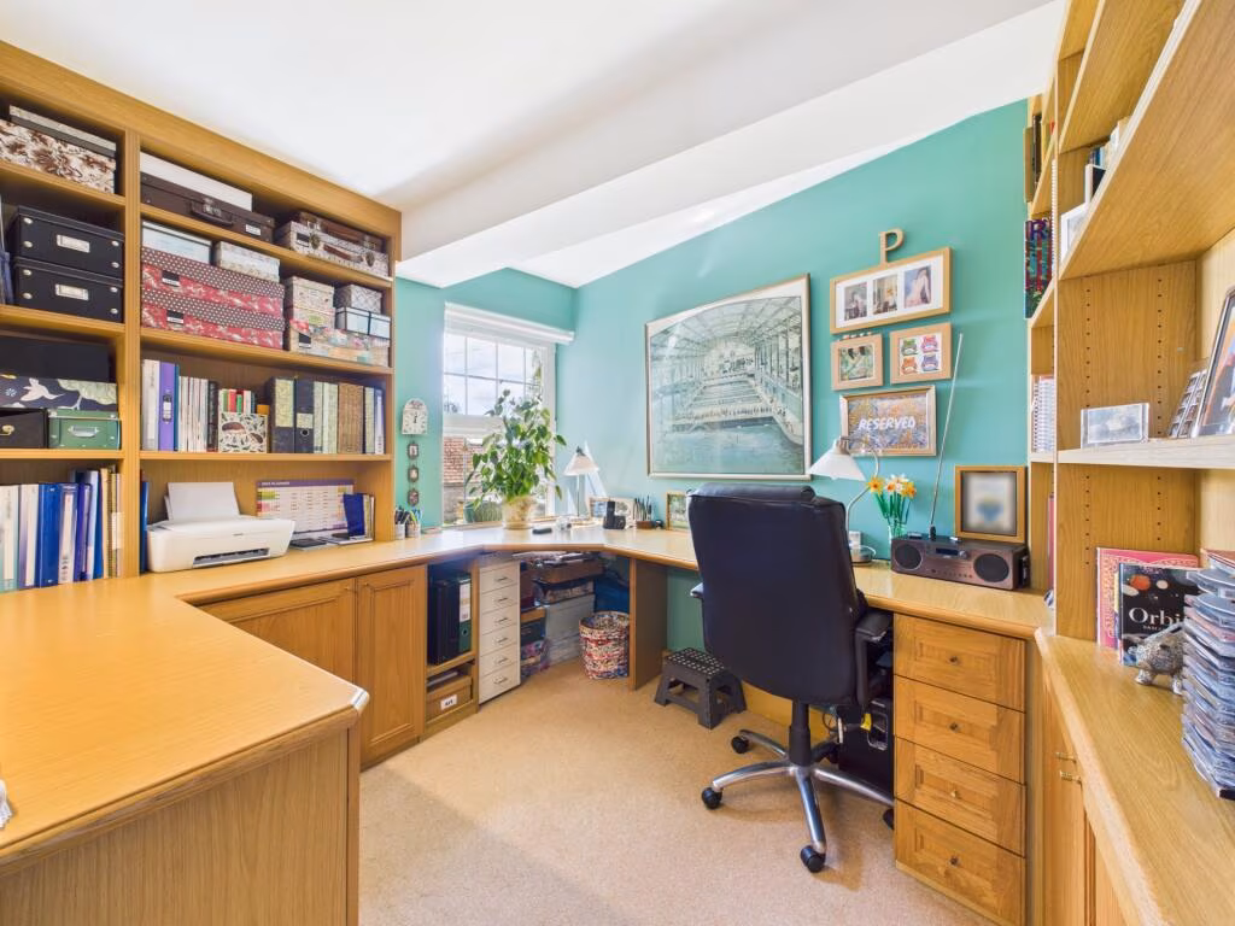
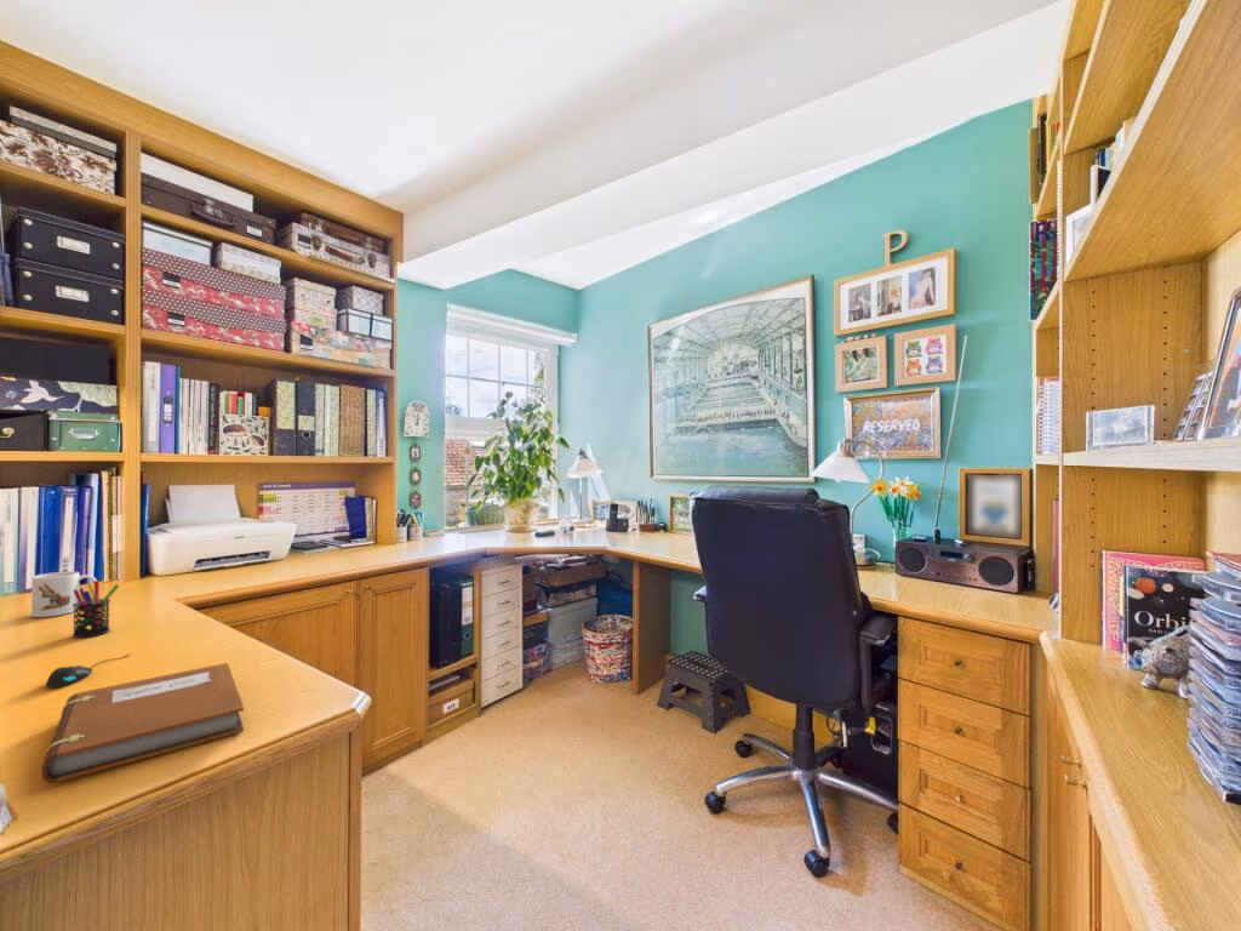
+ notebook [40,662,245,783]
+ pen holder [72,579,120,639]
+ mug [30,571,98,618]
+ mouse [45,652,132,689]
